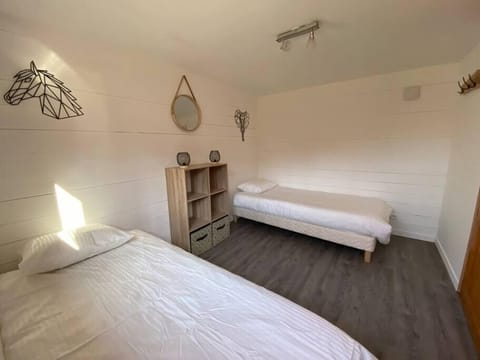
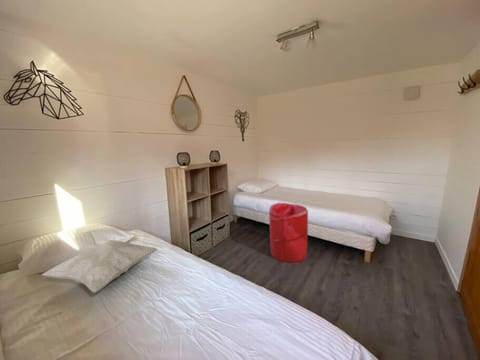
+ laundry hamper [268,202,309,263]
+ decorative pillow [41,239,159,293]
